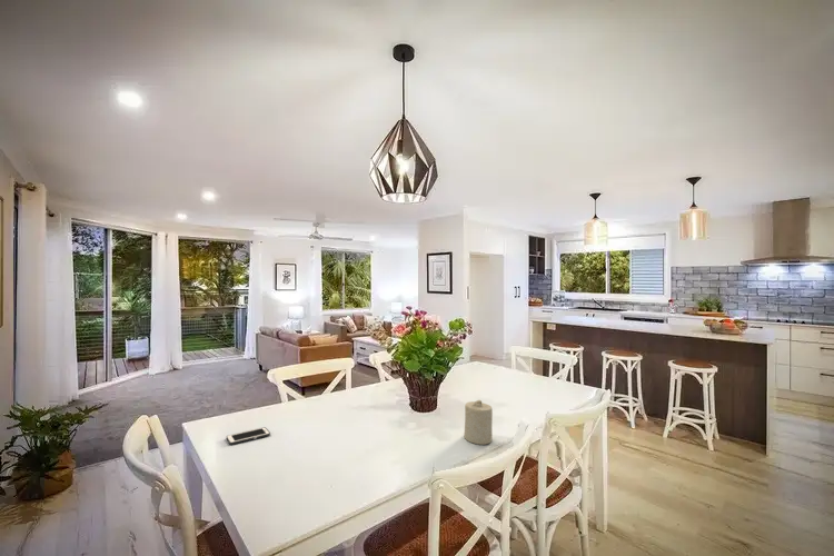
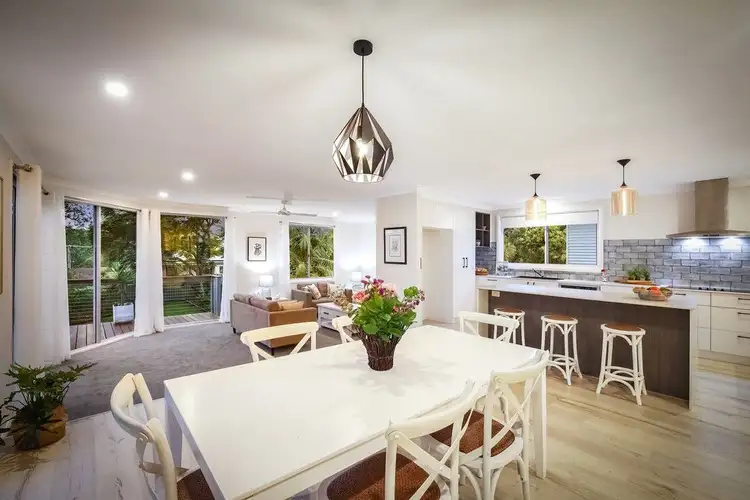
- cell phone [226,426,271,446]
- candle [463,399,494,446]
